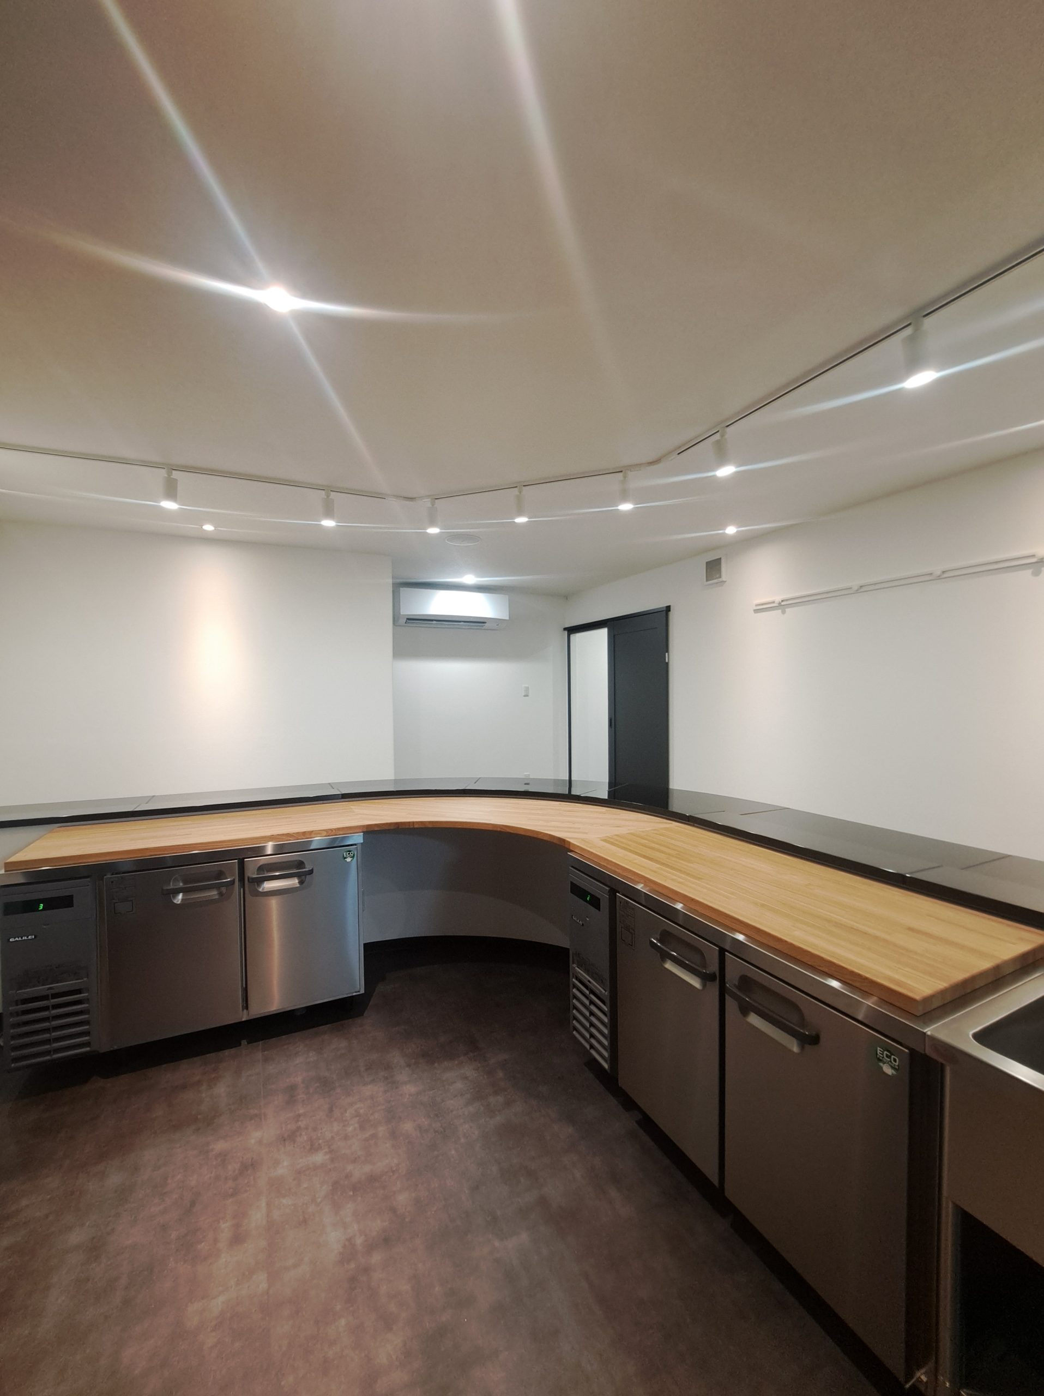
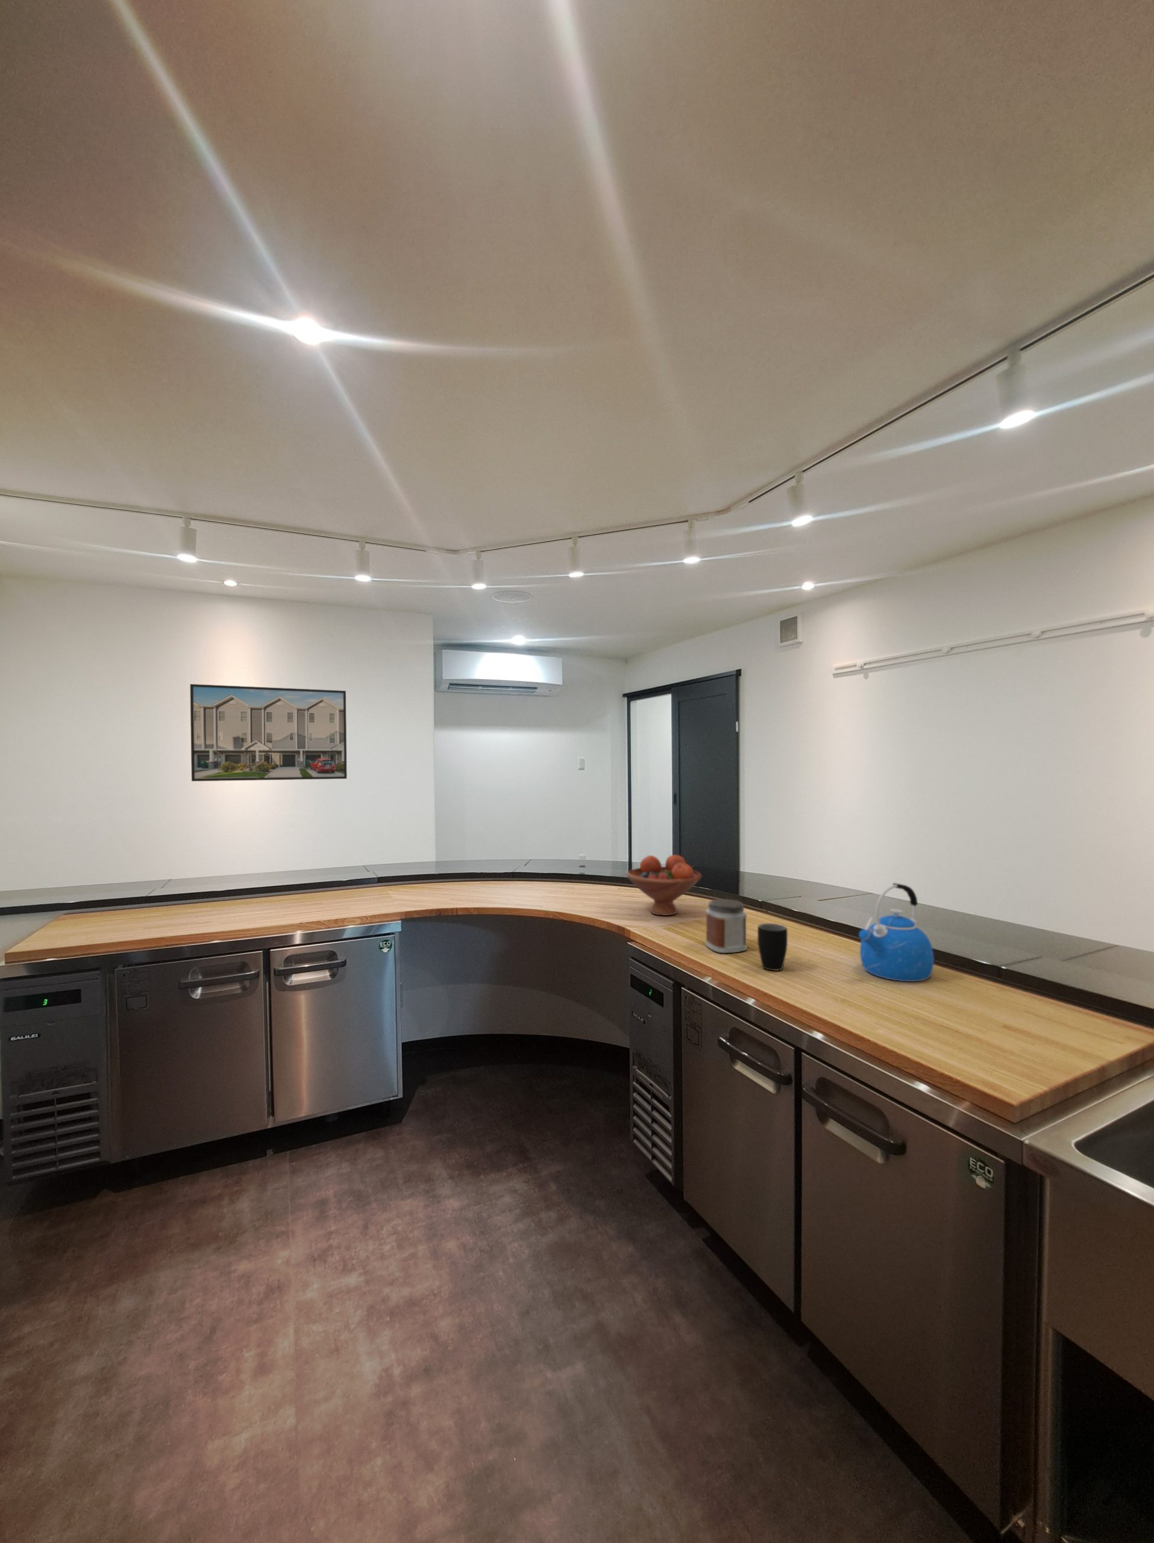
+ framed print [189,684,348,782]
+ jar [704,898,747,954]
+ fruit bowl [625,855,702,916]
+ kettle [858,882,935,983]
+ mug [756,922,788,971]
